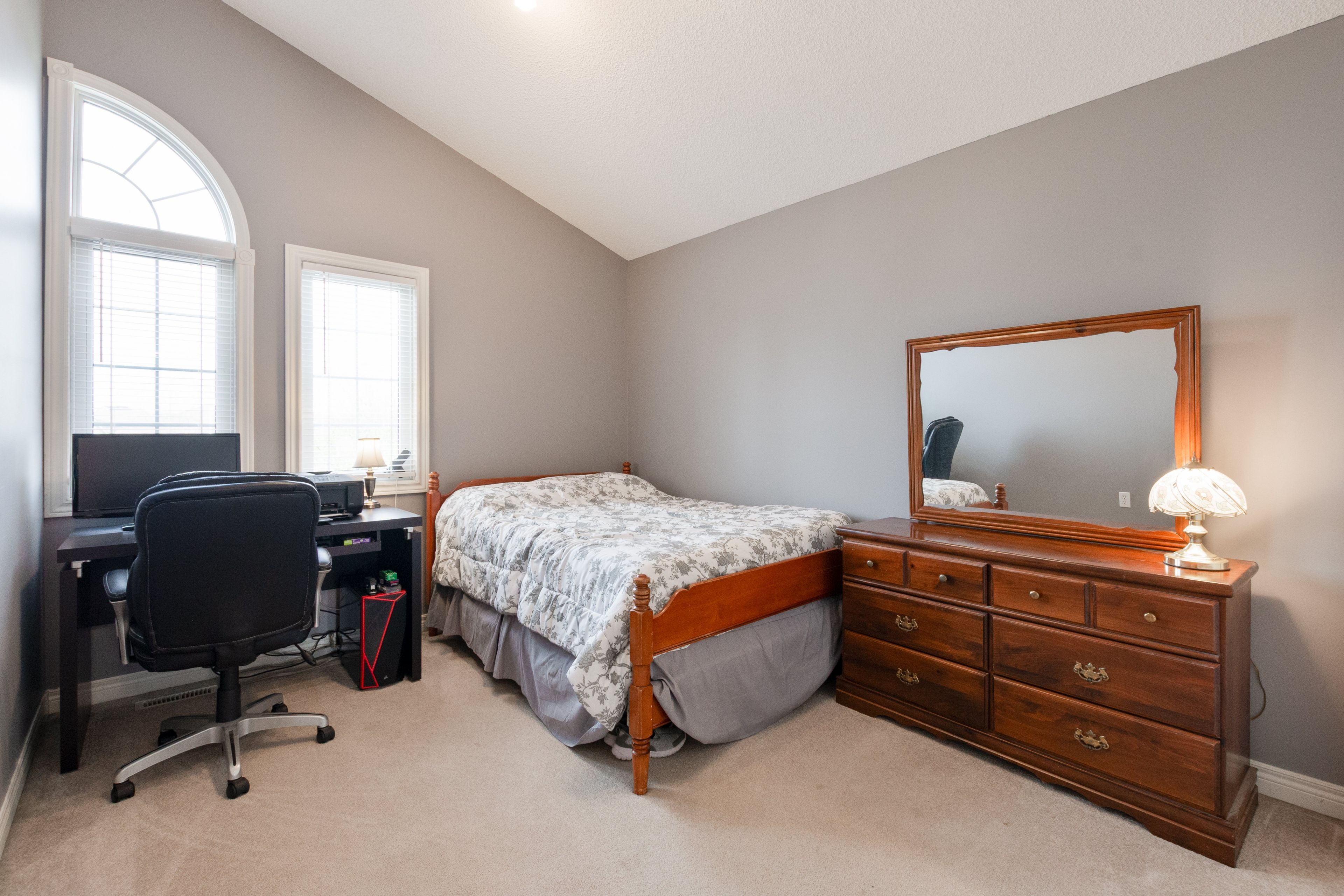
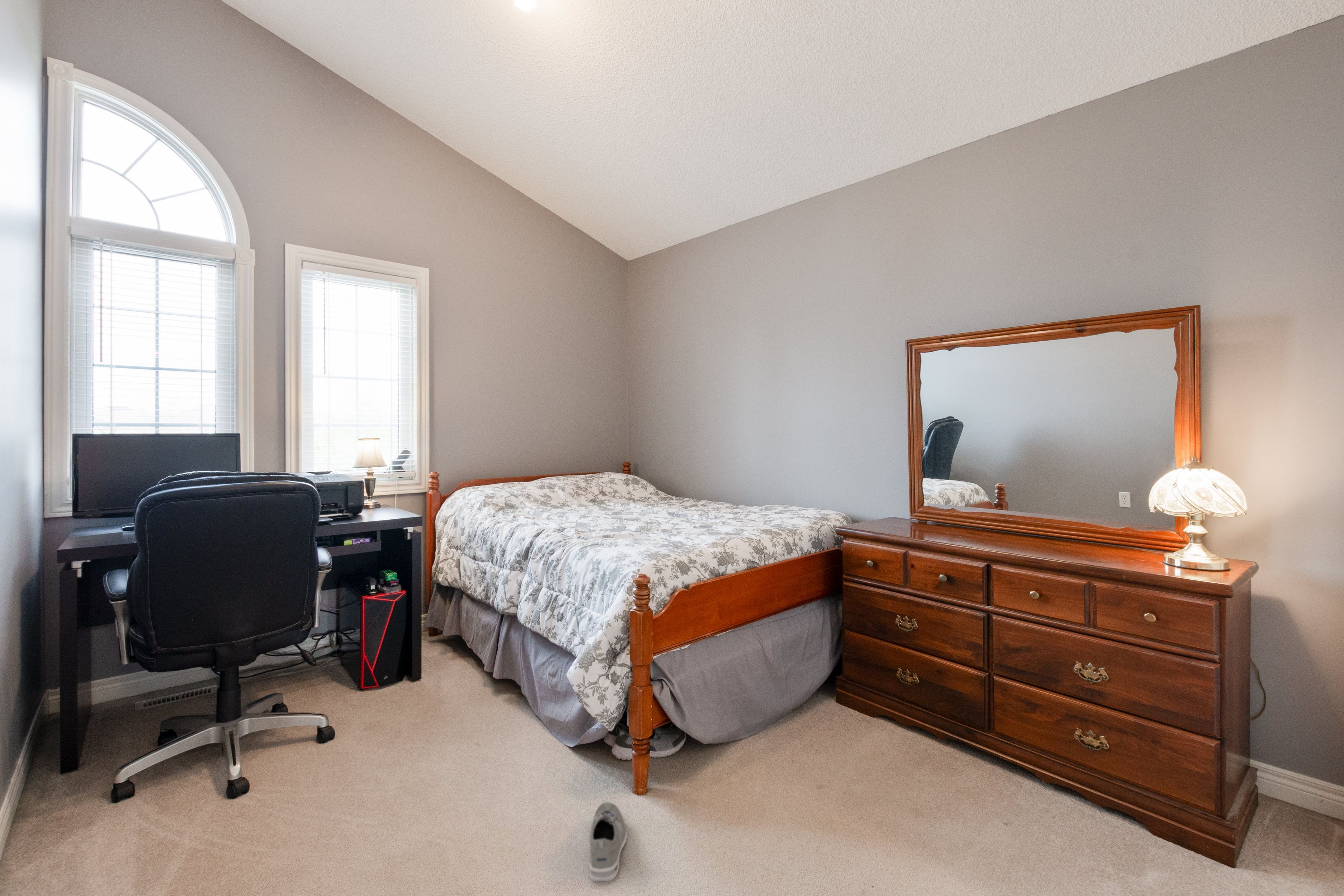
+ sneaker [589,802,627,882]
